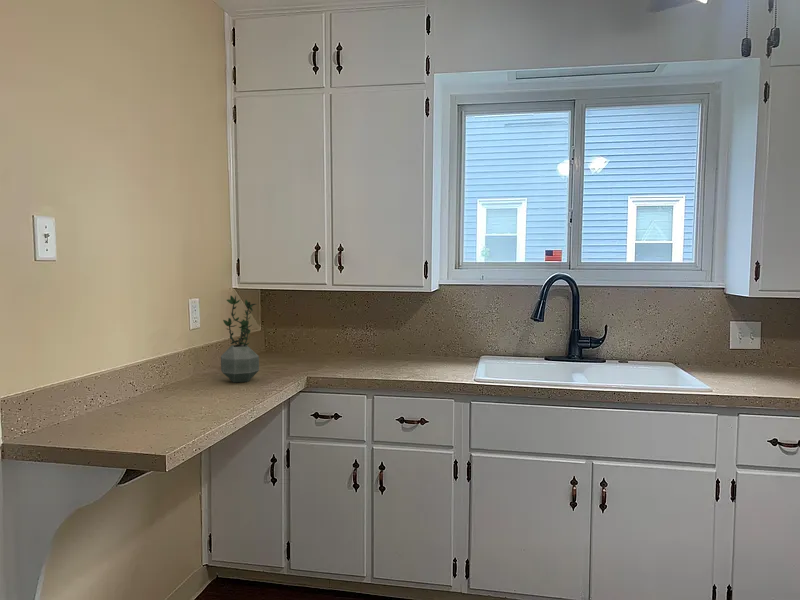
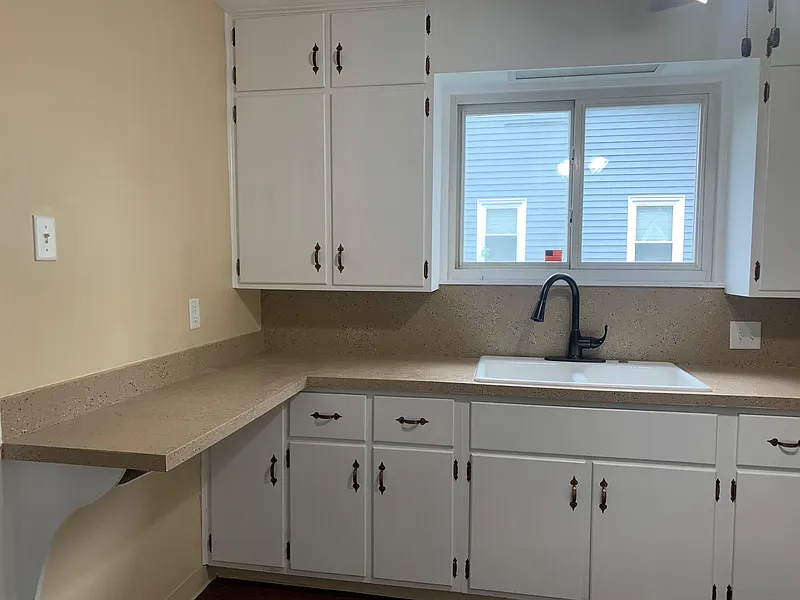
- potted plant [220,295,260,383]
